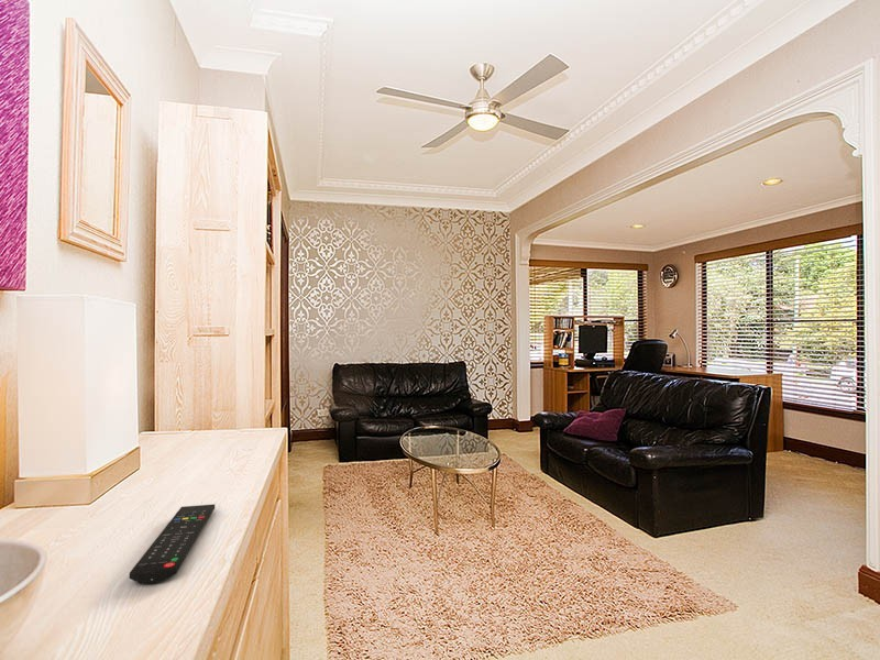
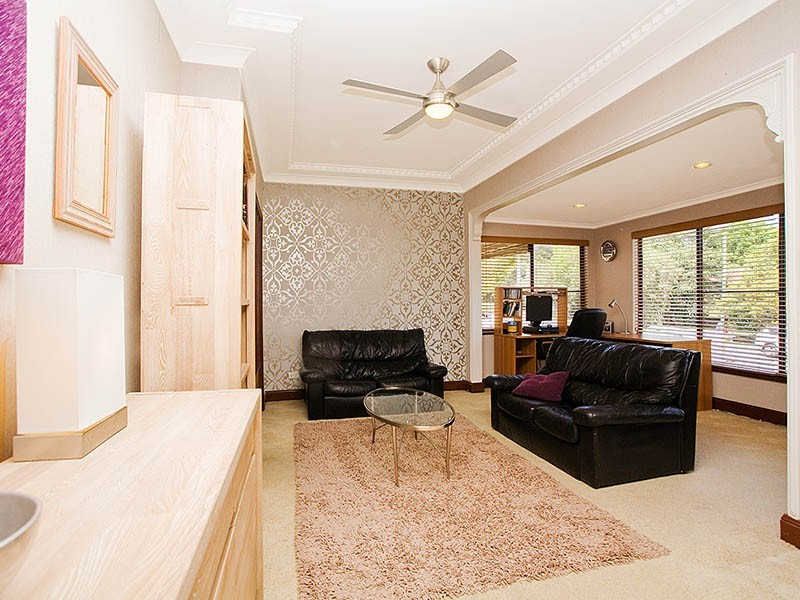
- remote control [129,503,216,584]
